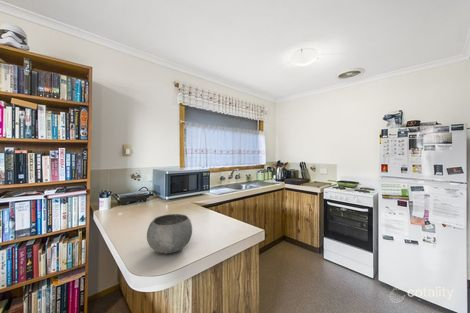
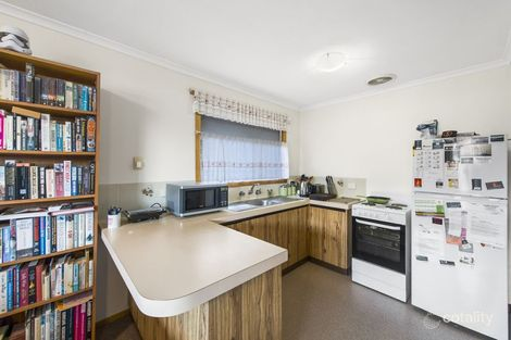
- bowl [146,213,193,254]
